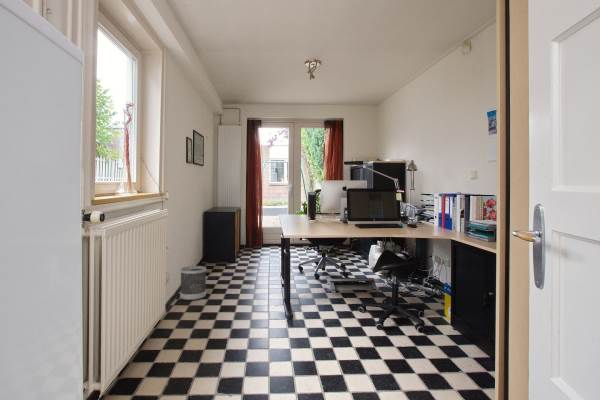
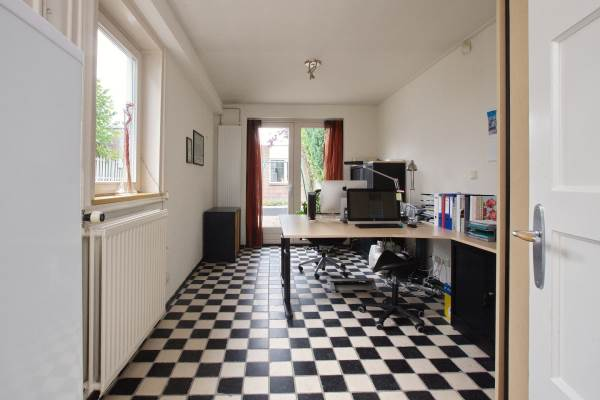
- wastebasket [179,265,207,301]
